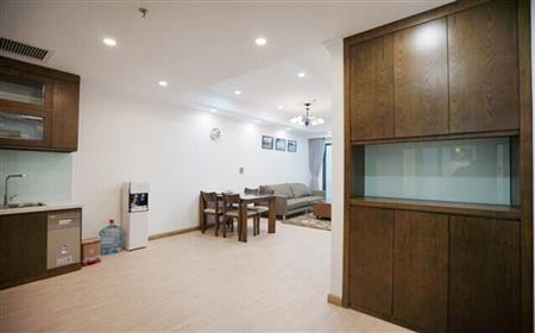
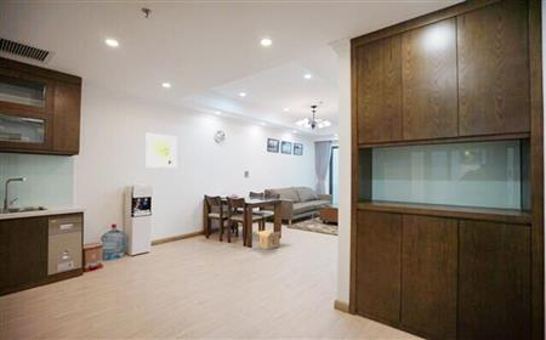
+ cardboard box [255,229,284,250]
+ wall art [144,131,178,169]
